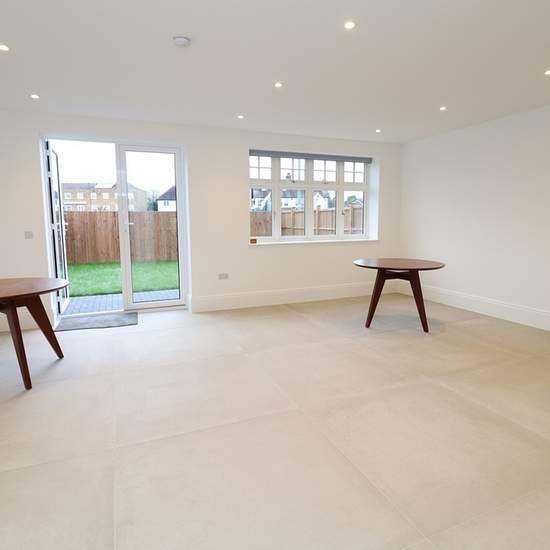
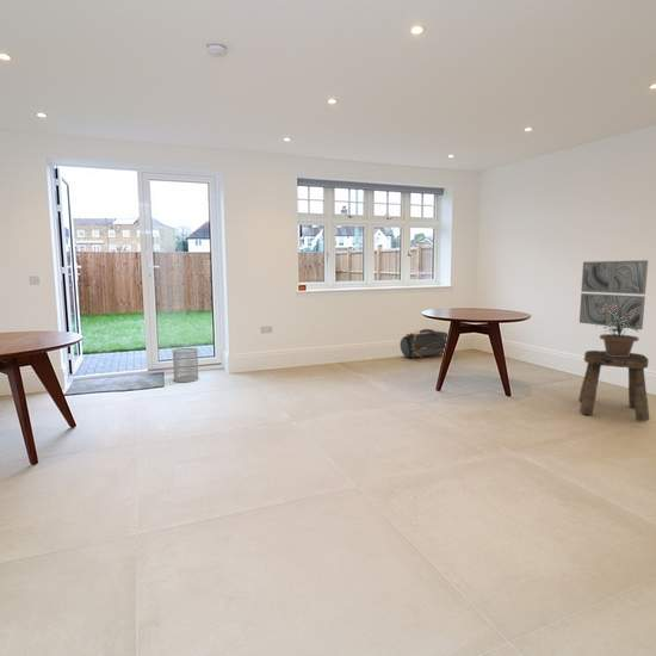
+ backpack [398,328,448,359]
+ potted plant [594,304,640,357]
+ wall art [578,259,649,330]
+ stool [577,349,650,422]
+ wastebasket [171,347,200,383]
